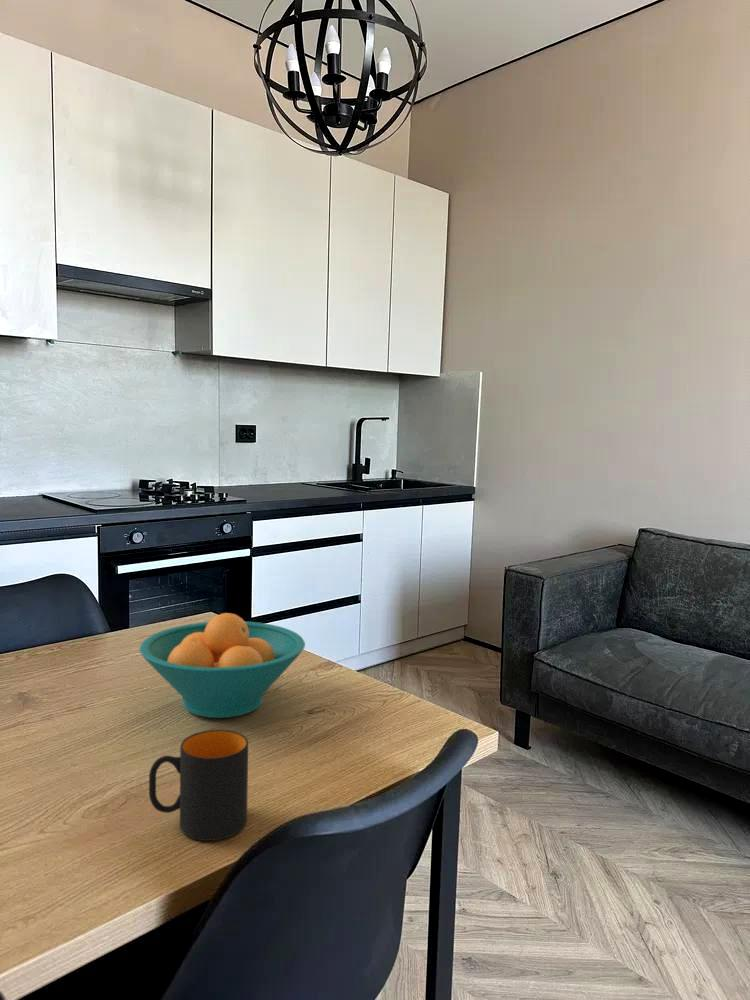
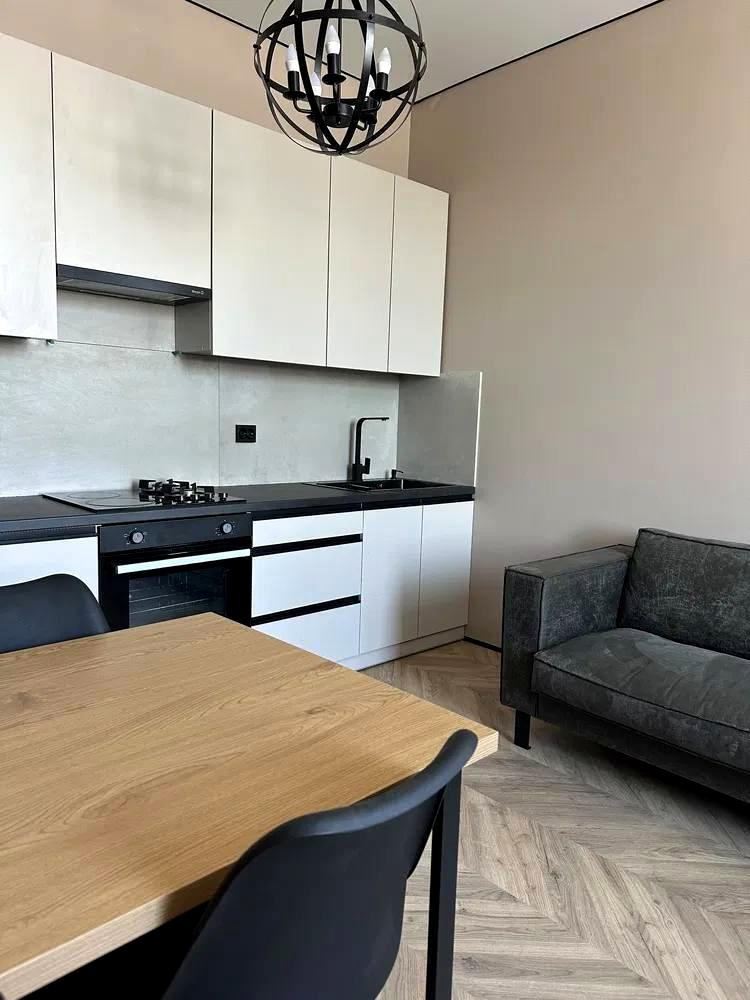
- fruit bowl [139,612,306,719]
- mug [148,729,249,842]
